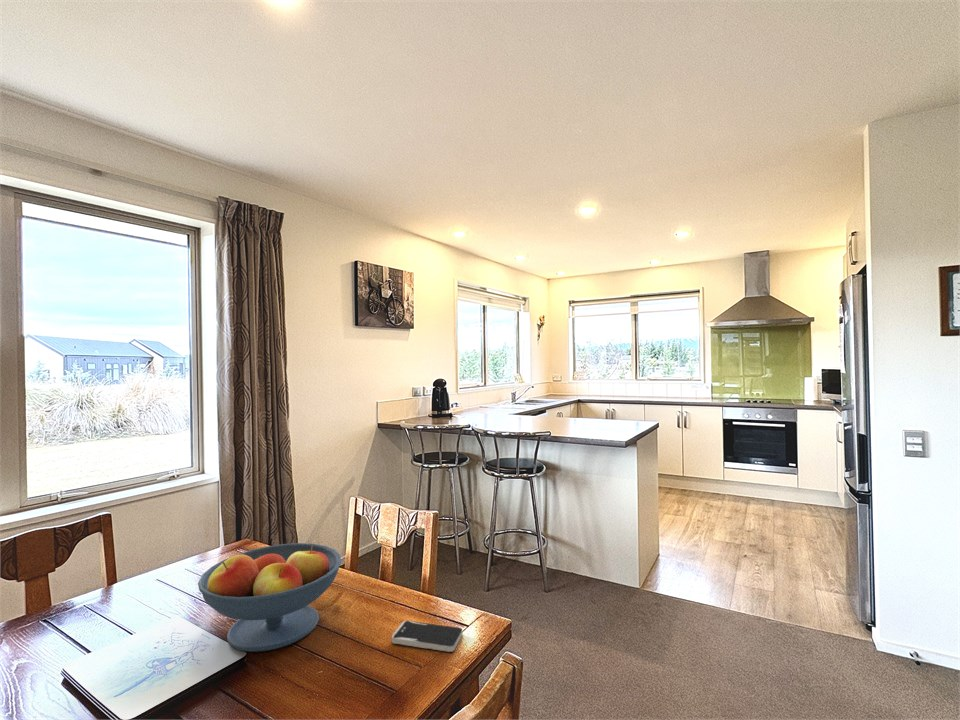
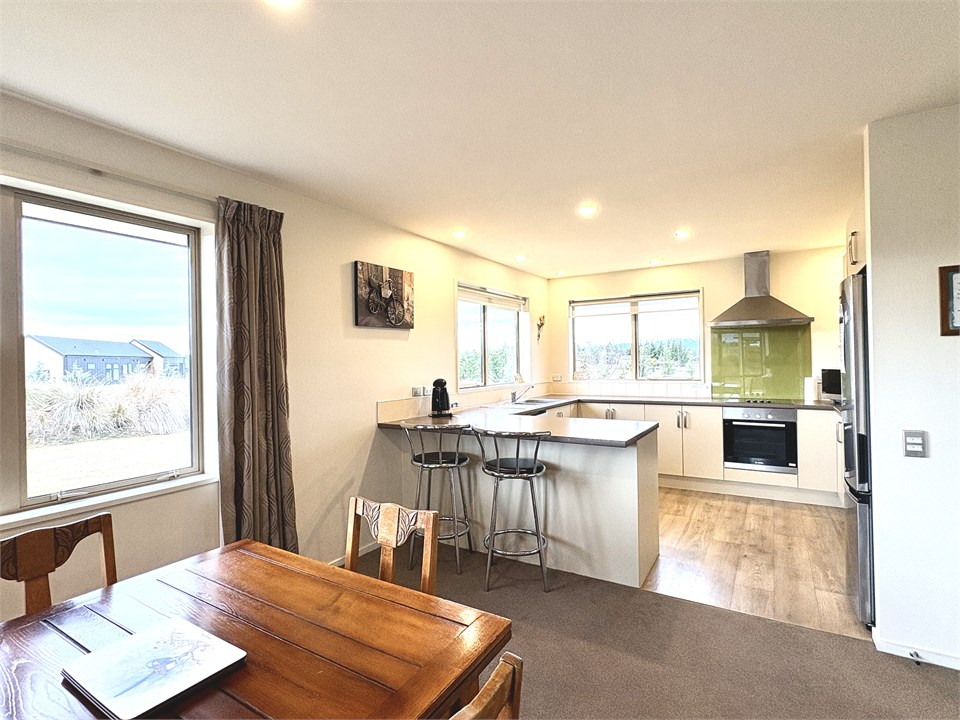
- smartphone [391,620,463,653]
- fruit bowl [197,542,343,653]
